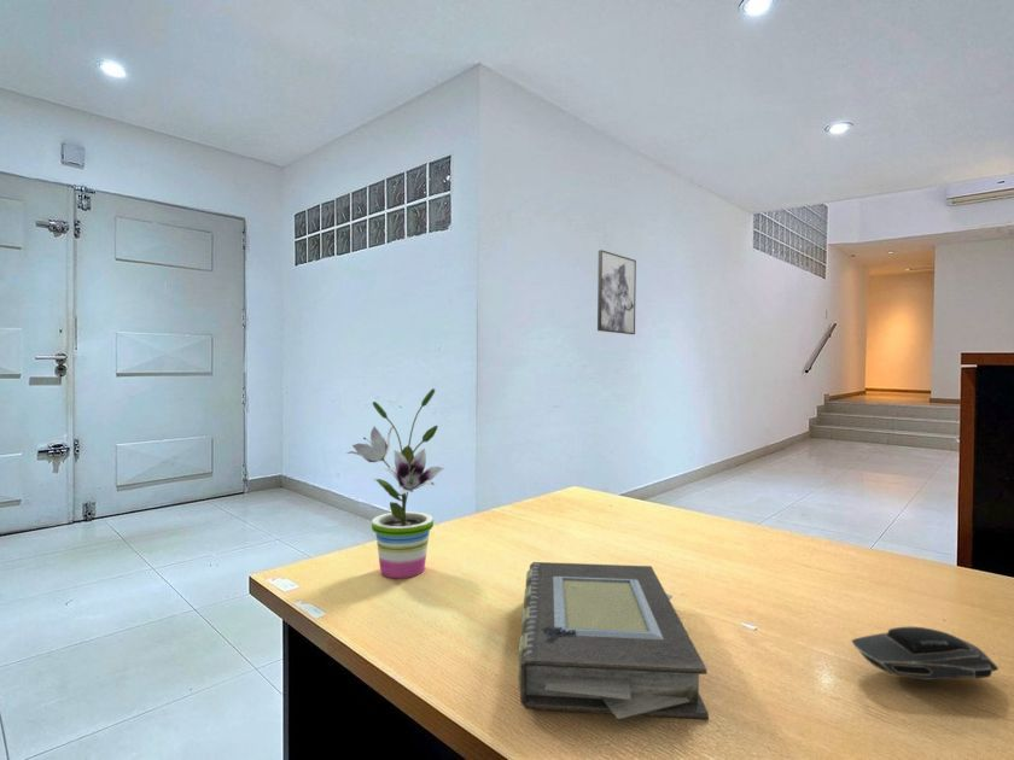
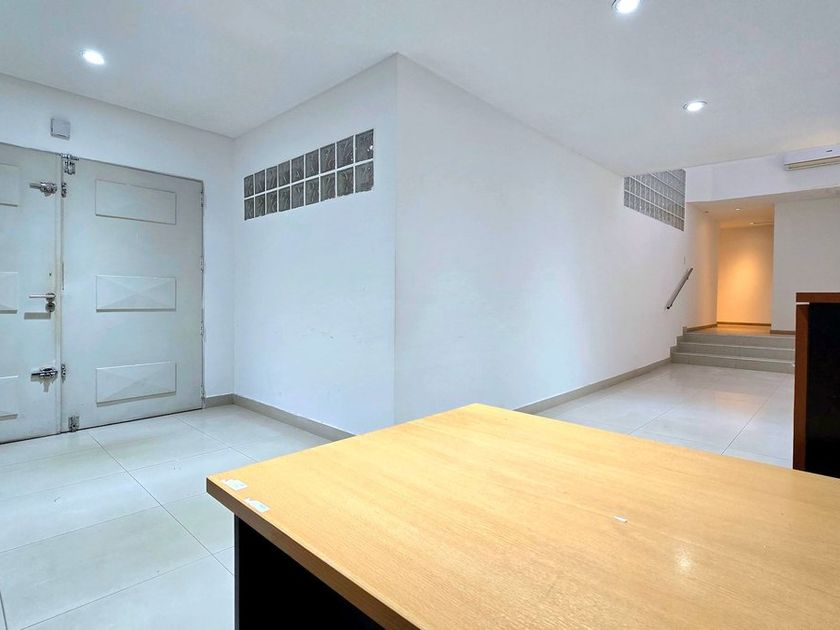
- book [518,561,710,720]
- wall art [596,249,637,335]
- computer mouse [850,626,1000,682]
- potted plant [346,387,445,579]
